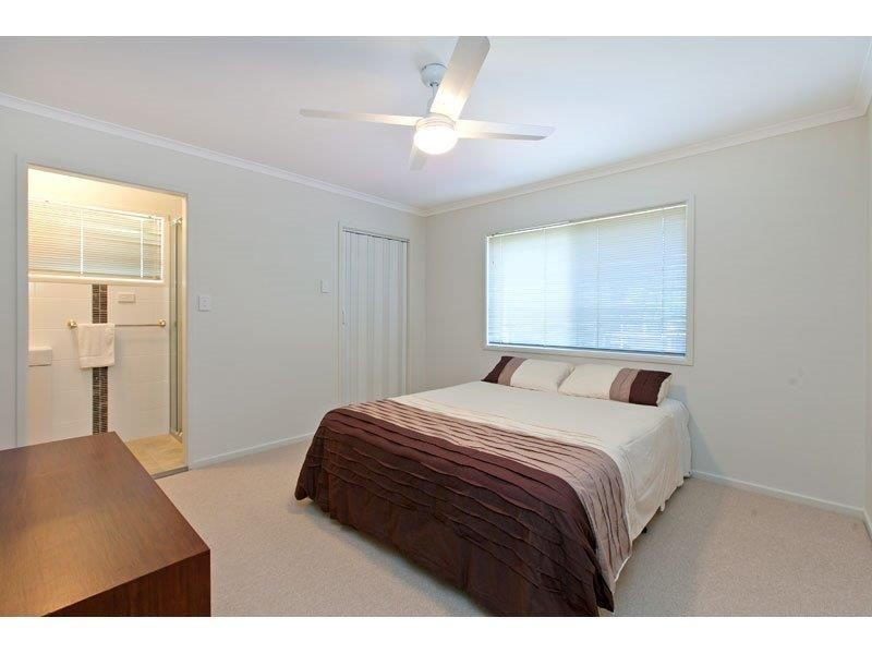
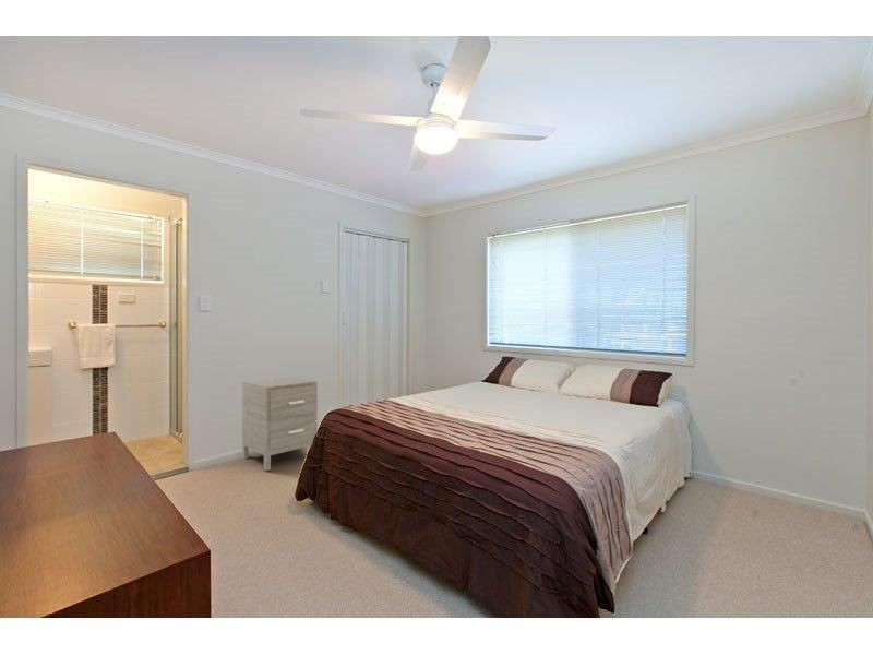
+ nightstand [241,376,319,472]
